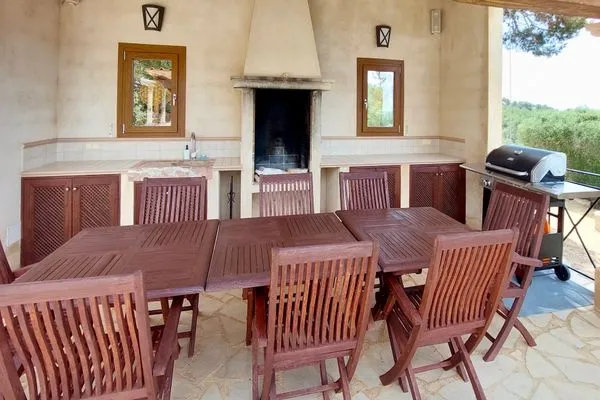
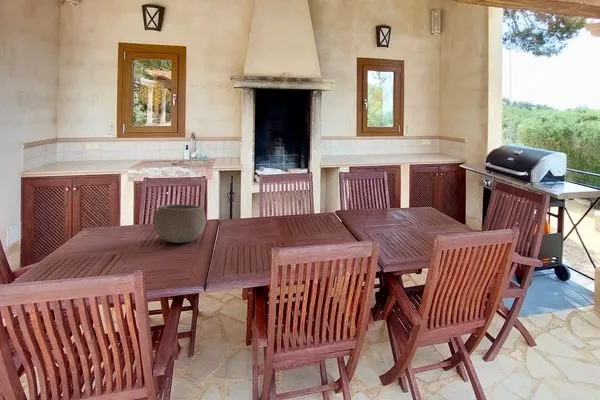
+ bowl [153,203,207,244]
